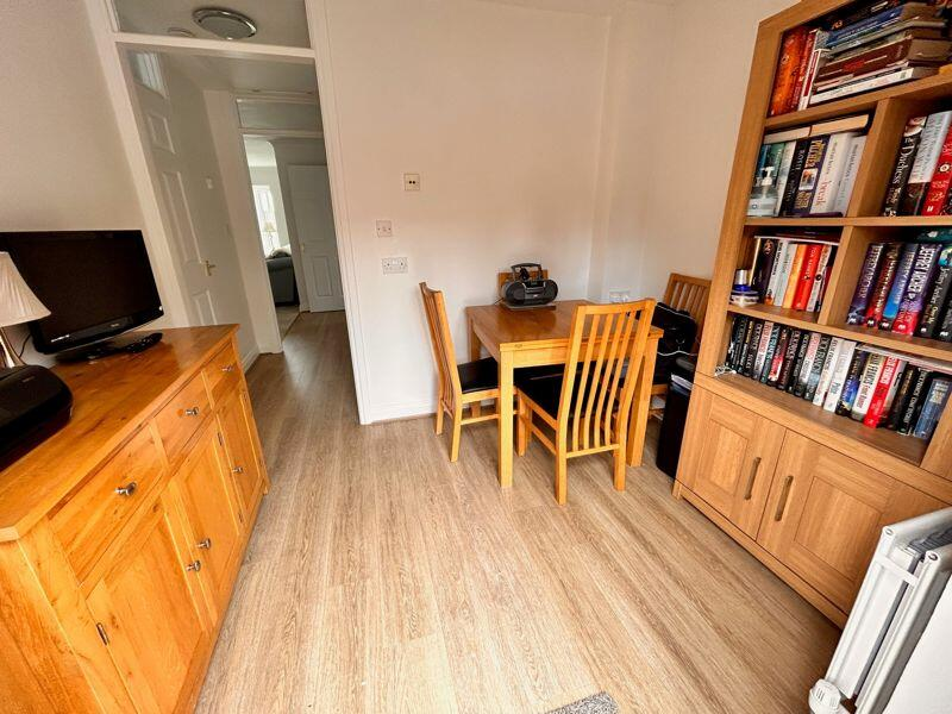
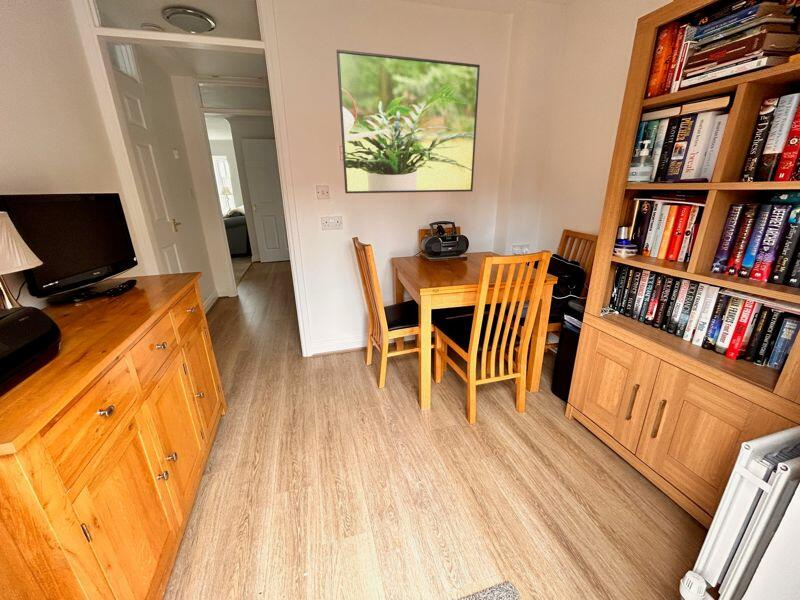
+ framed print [336,49,481,194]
